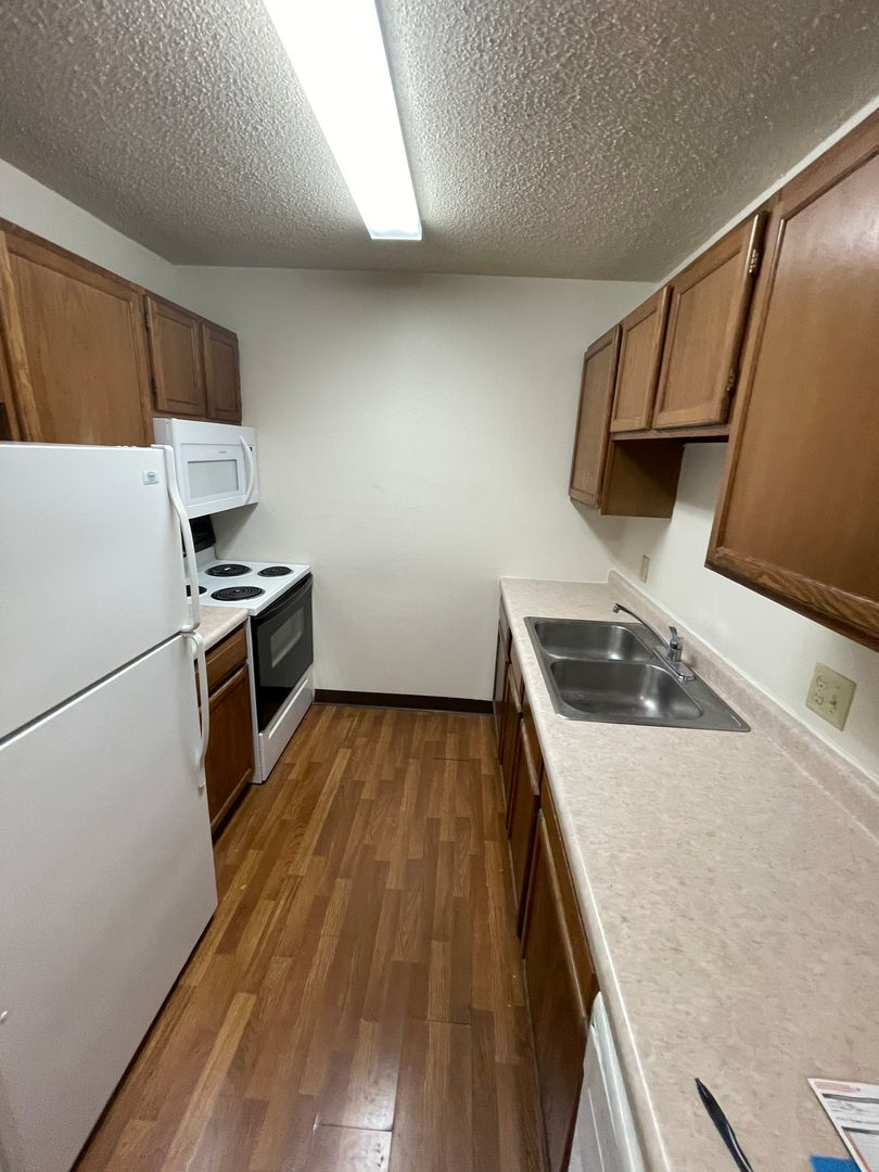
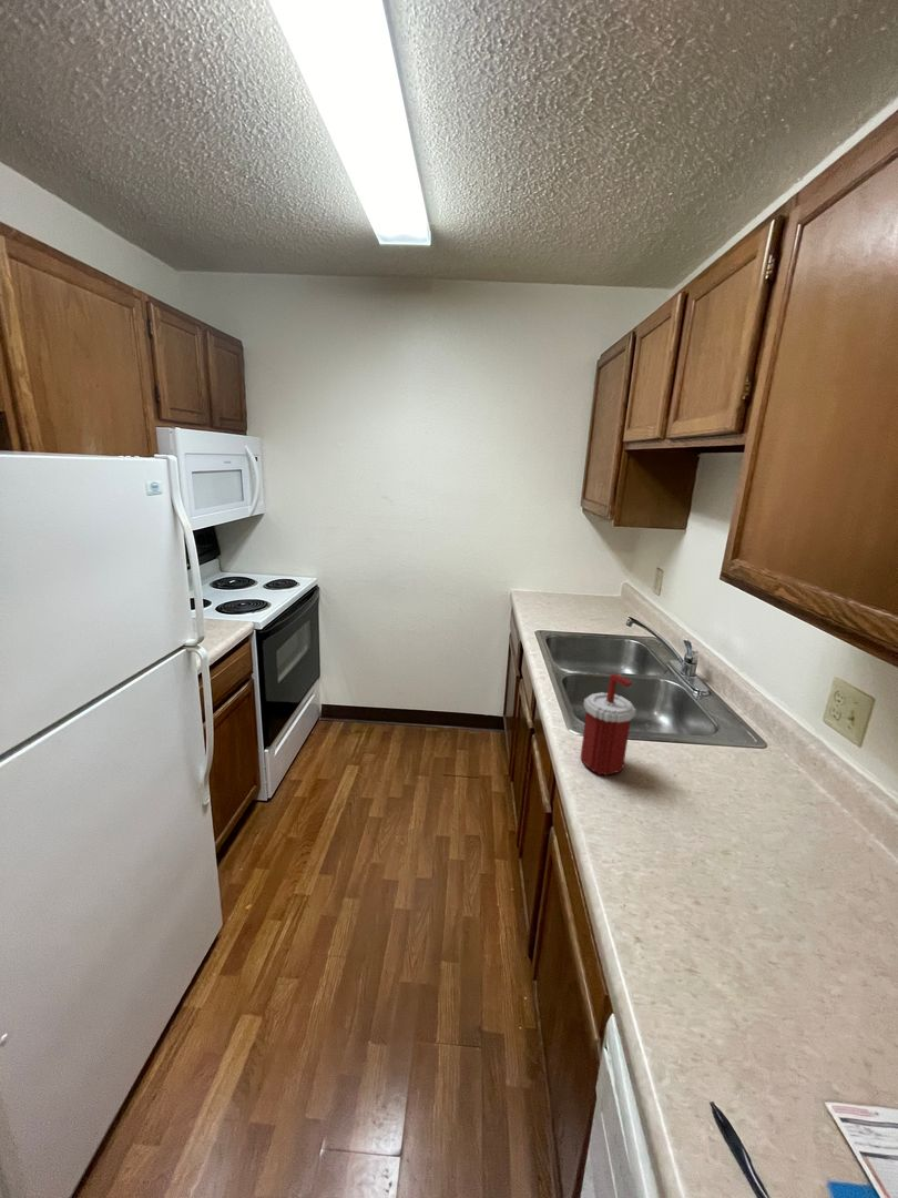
+ soap dispenser [580,672,637,776]
